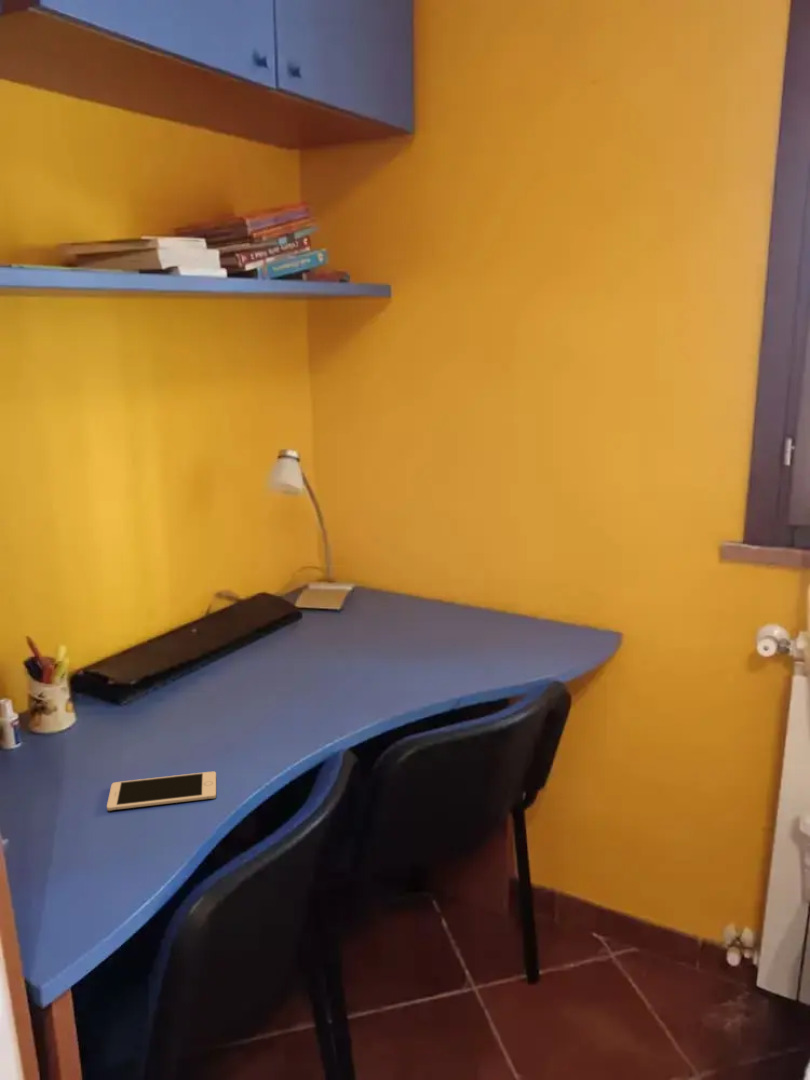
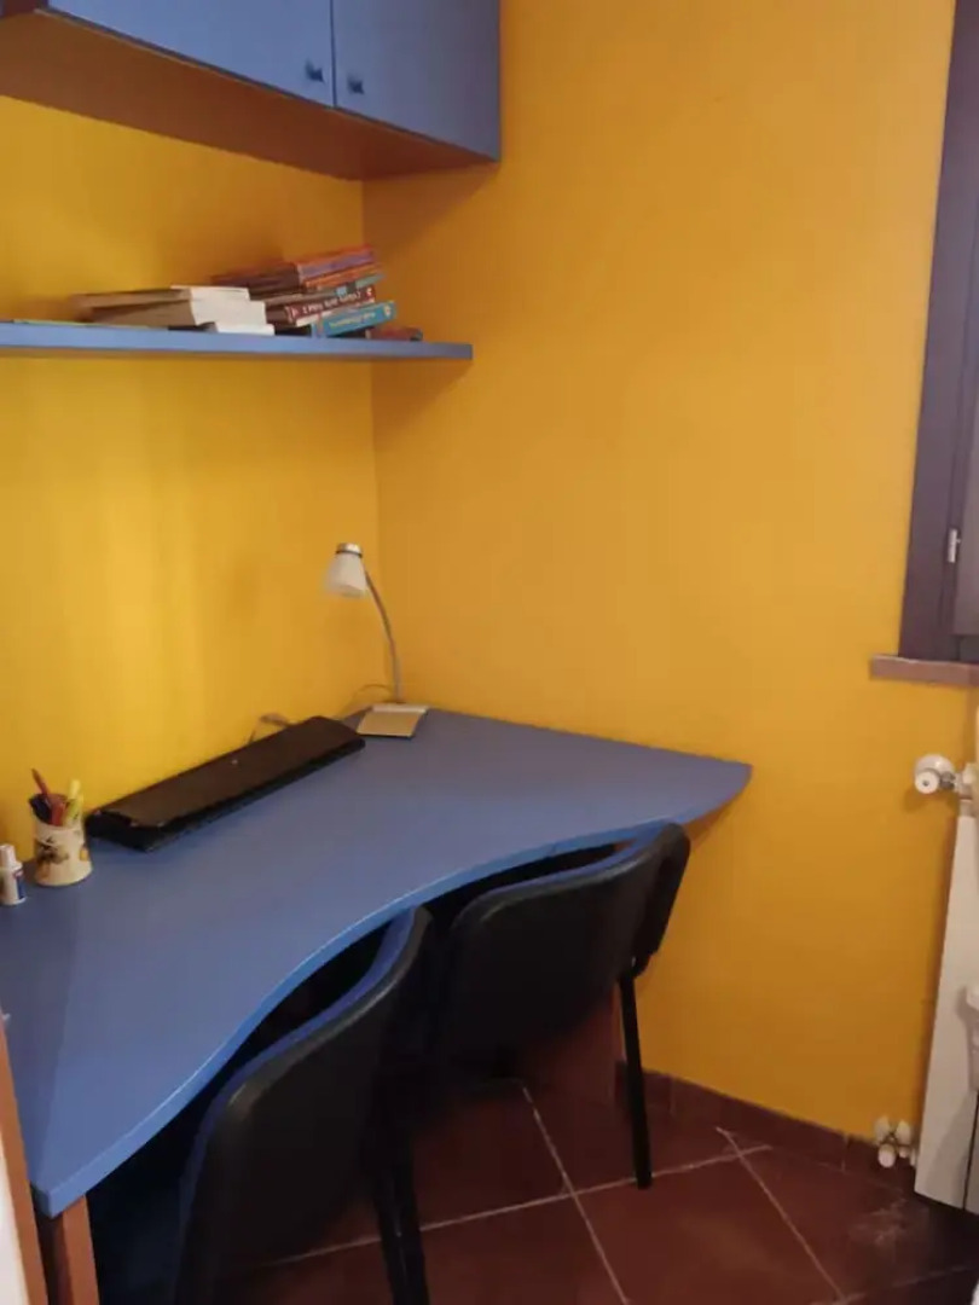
- cell phone [106,770,217,812]
